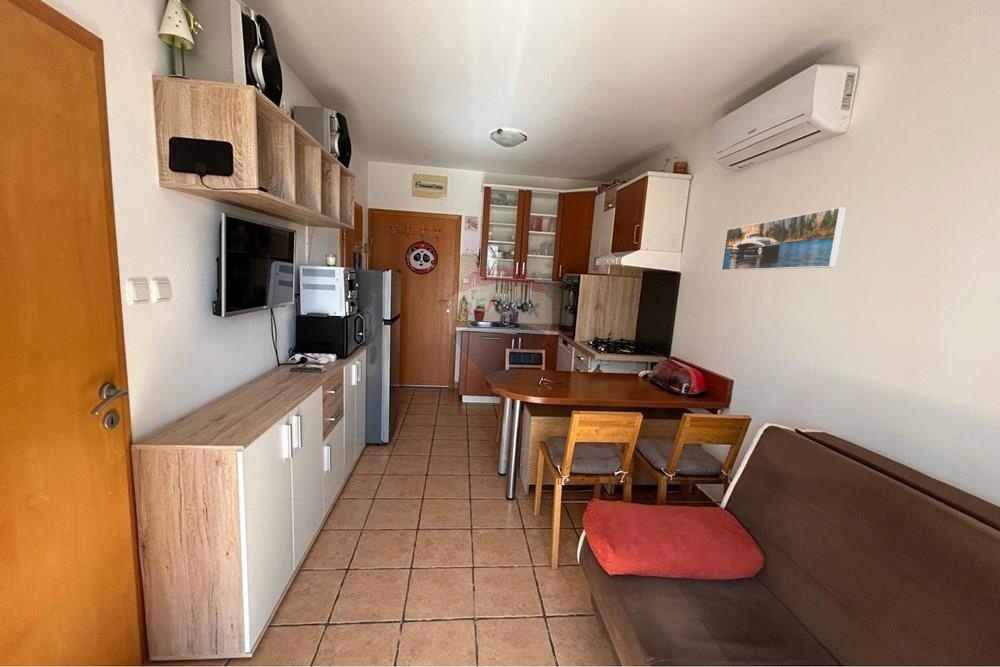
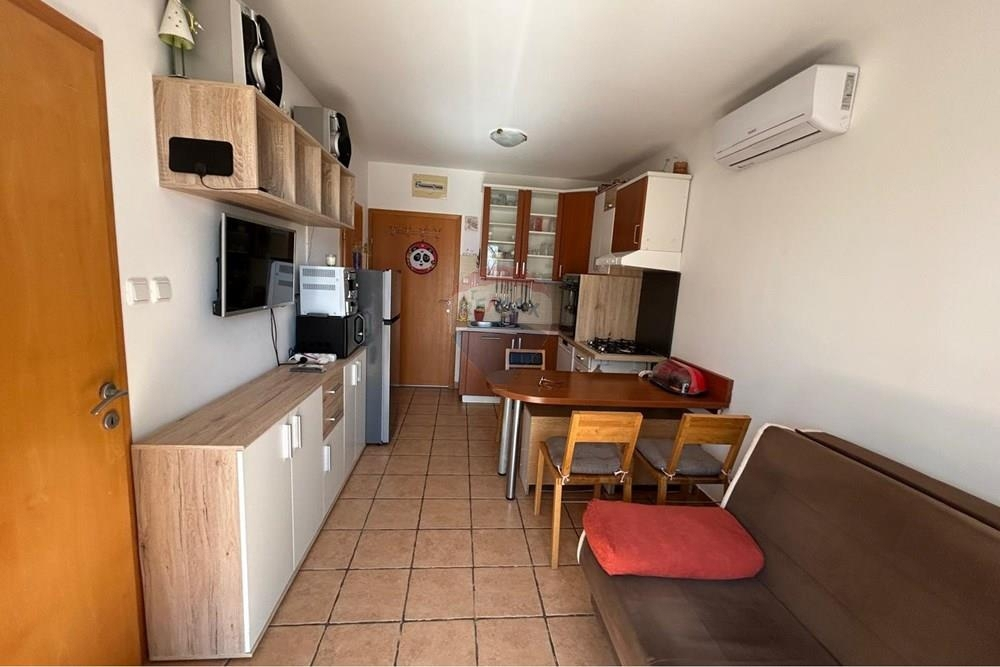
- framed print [720,206,847,272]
